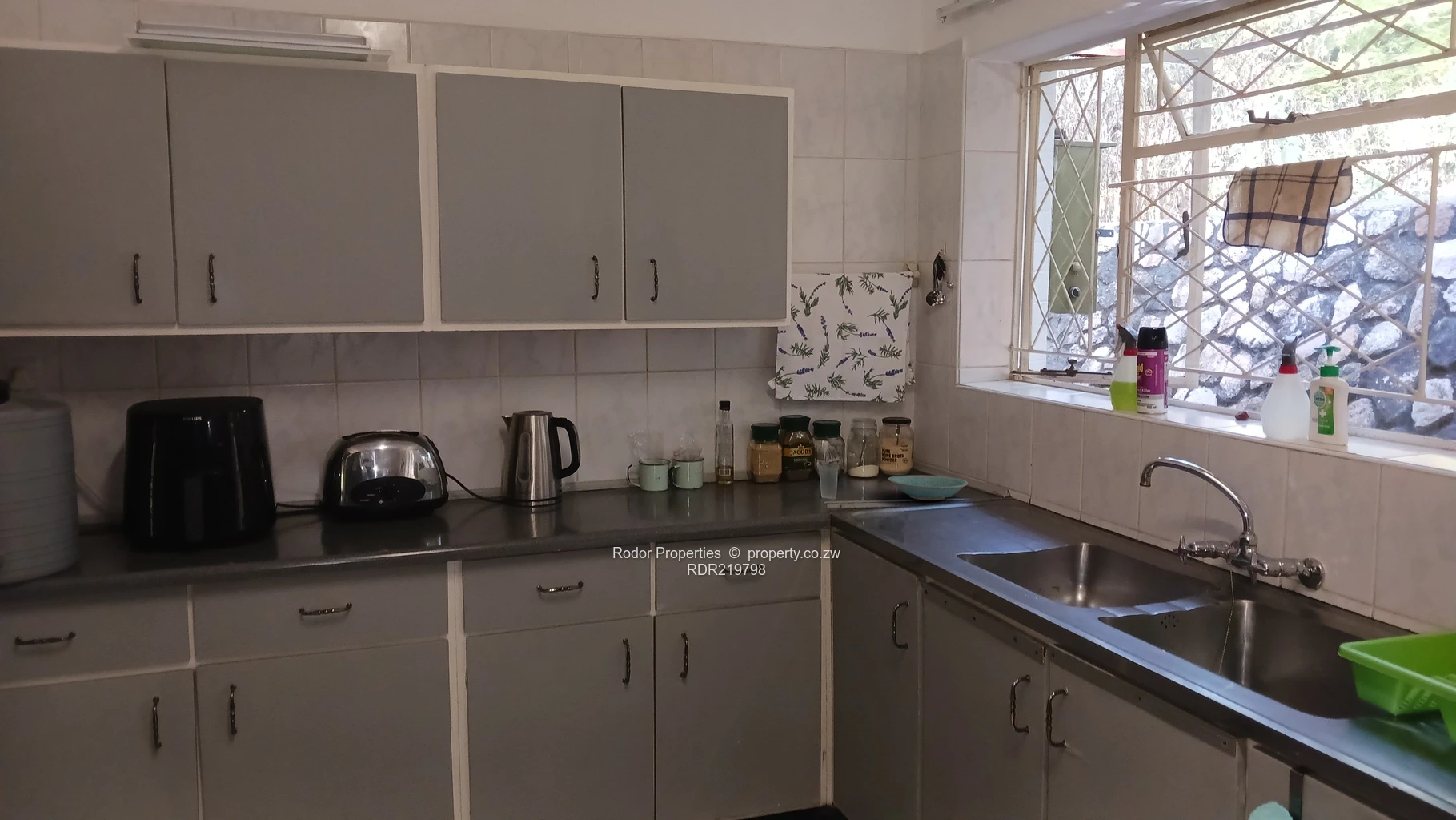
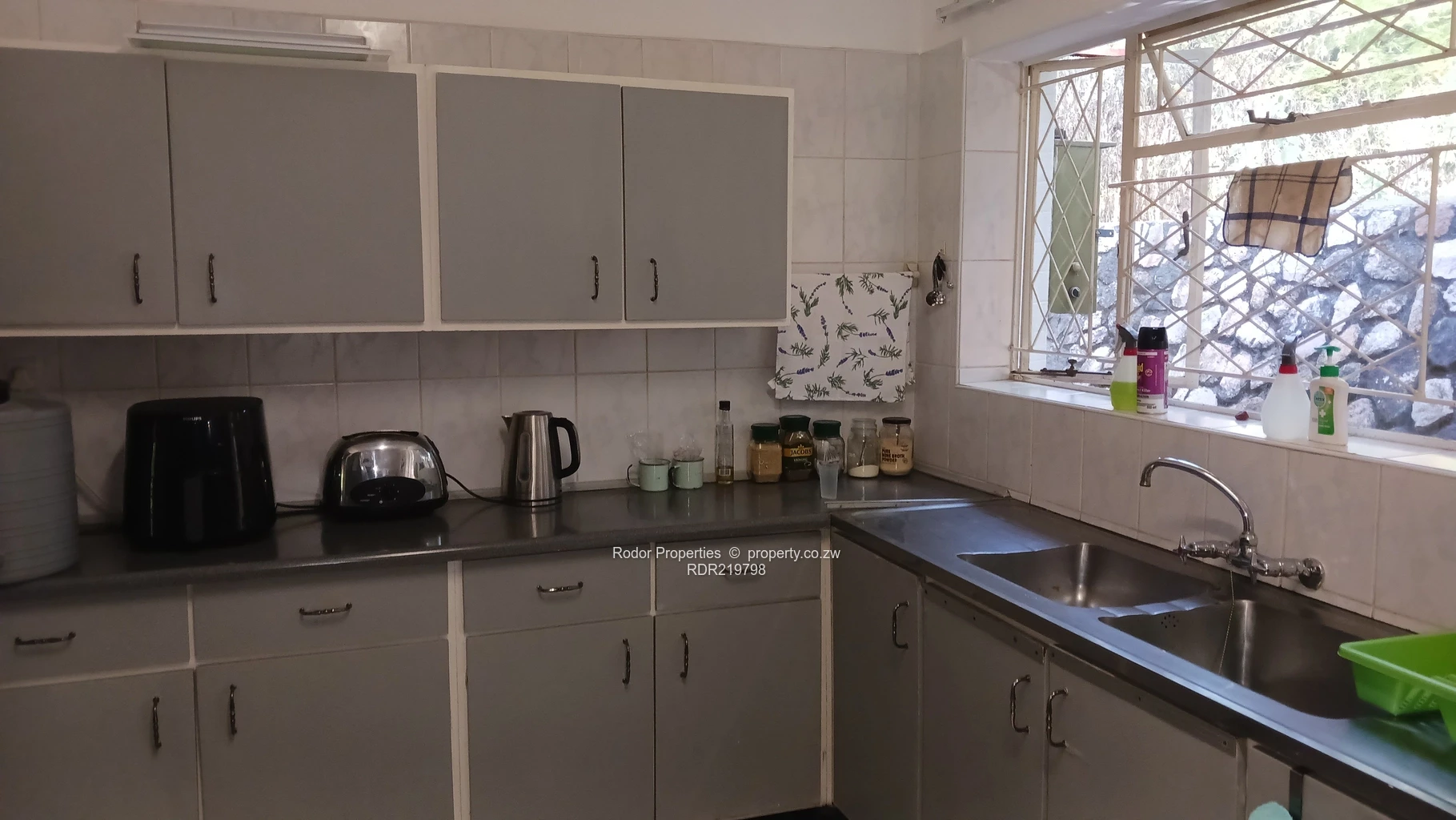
- bowl [888,475,969,501]
